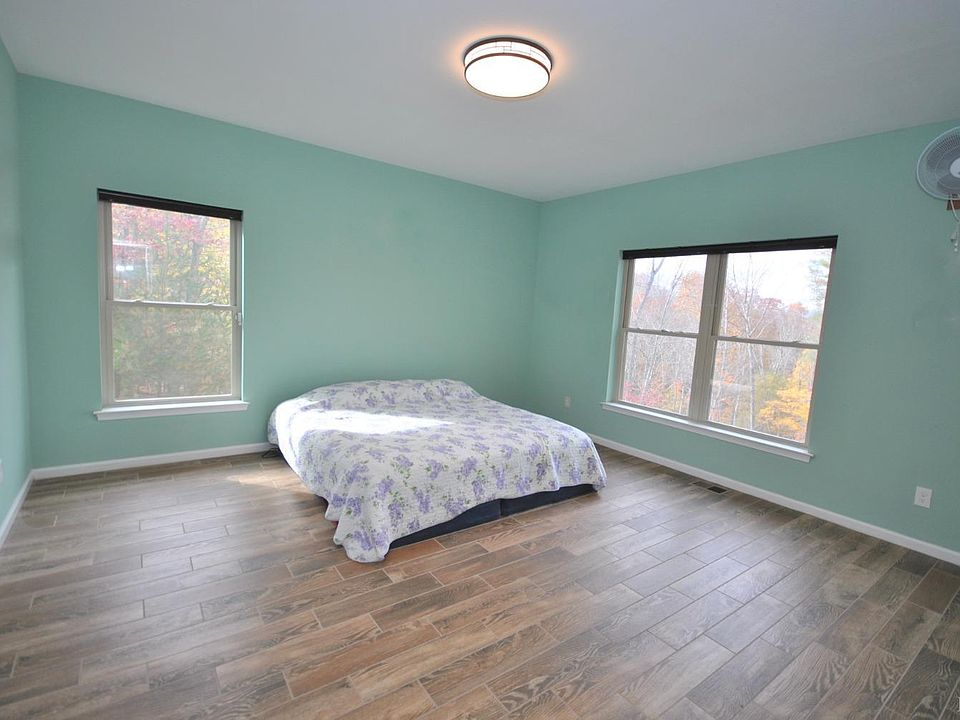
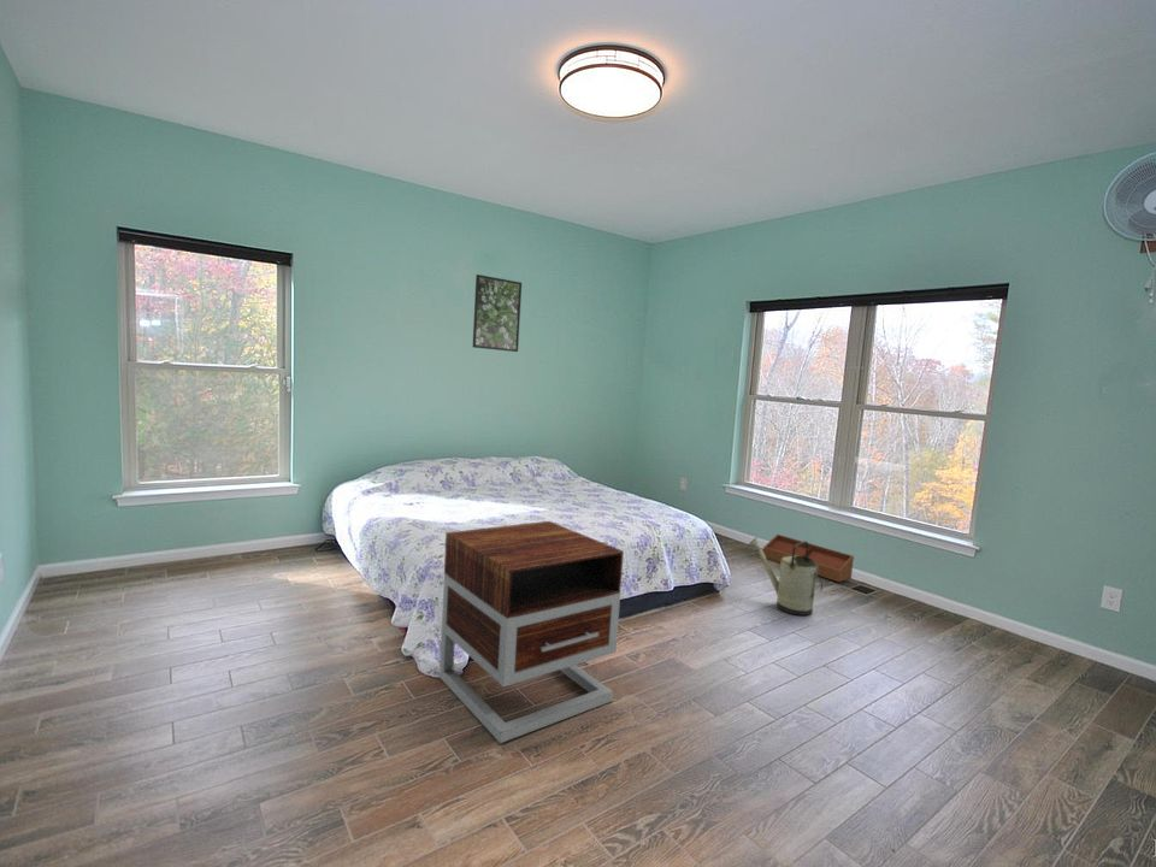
+ watering can [745,536,824,617]
+ nightstand [438,520,625,744]
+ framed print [472,273,523,353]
+ storage bin [762,533,855,583]
